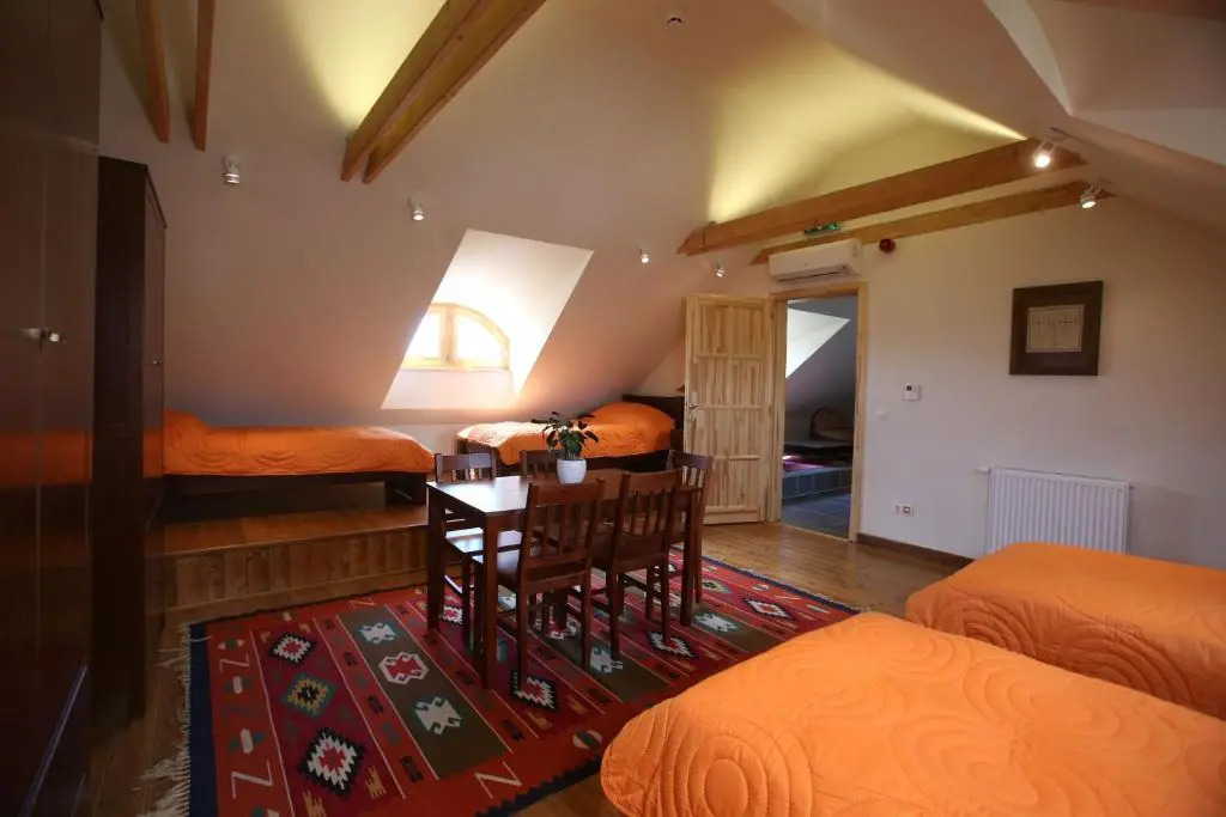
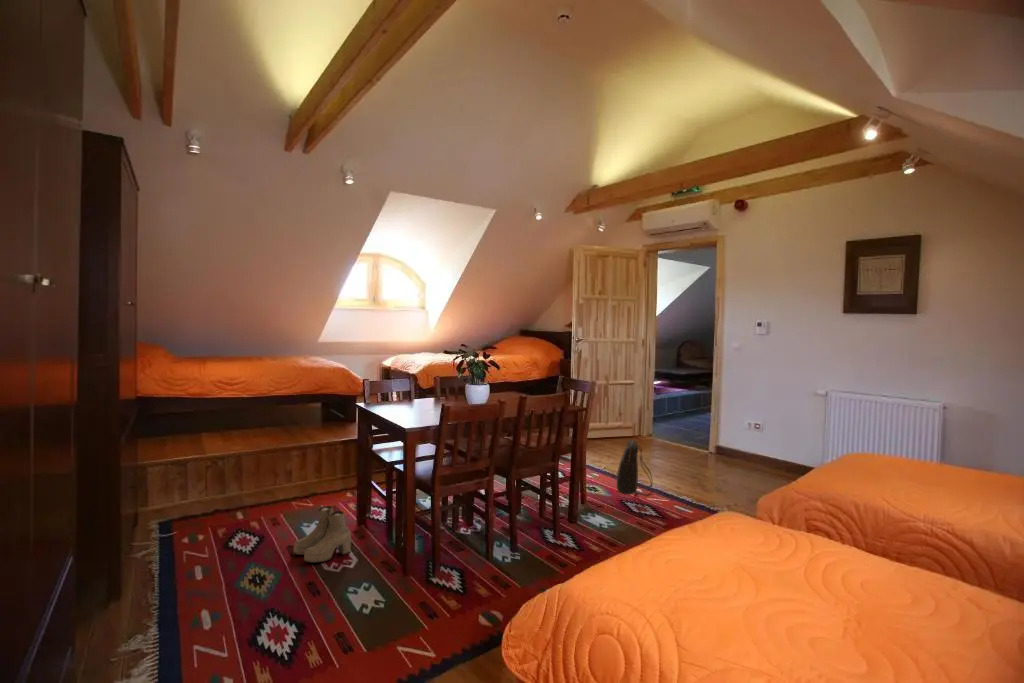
+ boots [293,505,352,564]
+ backpack [616,439,654,517]
